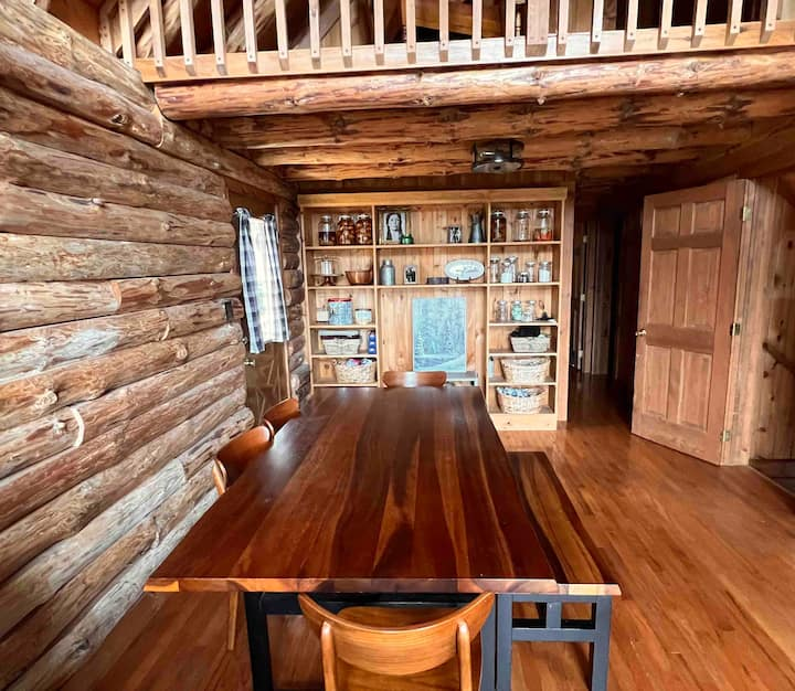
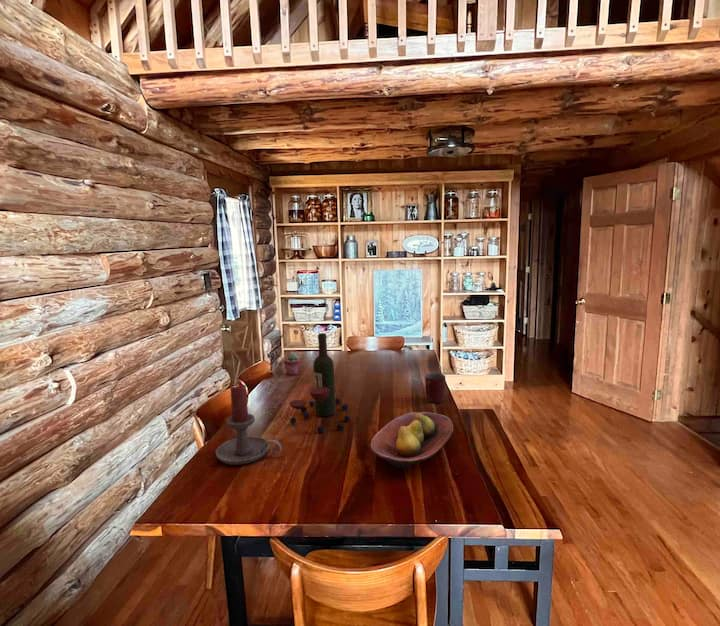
+ mug [424,372,446,404]
+ wine bottle [288,332,351,433]
+ candle holder [215,383,283,466]
+ potted succulent [283,352,301,376]
+ fruit bowl [369,411,454,469]
